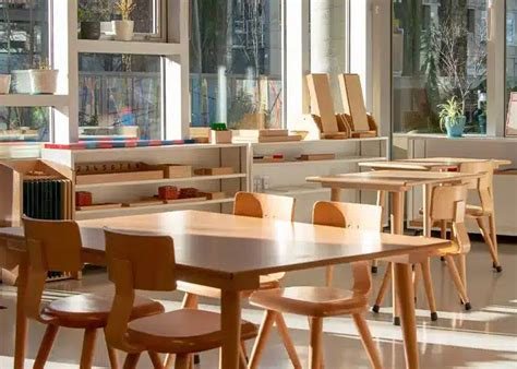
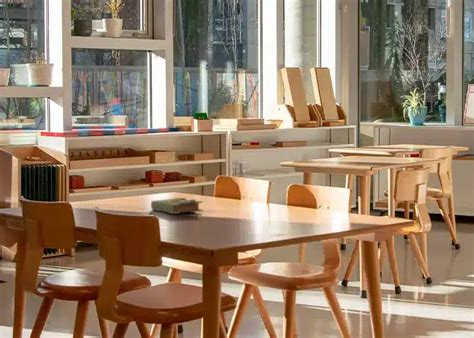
+ book [150,197,204,215]
